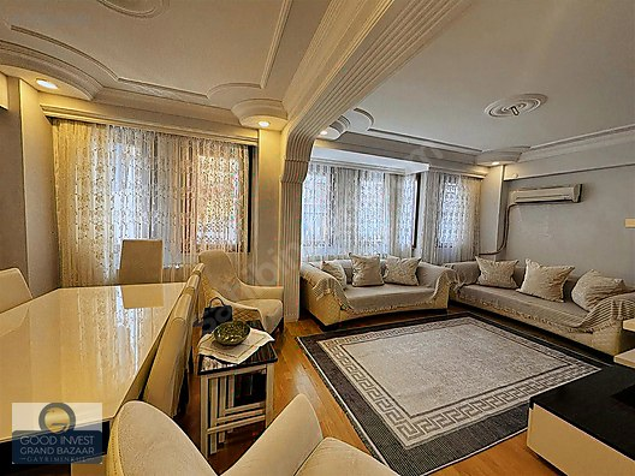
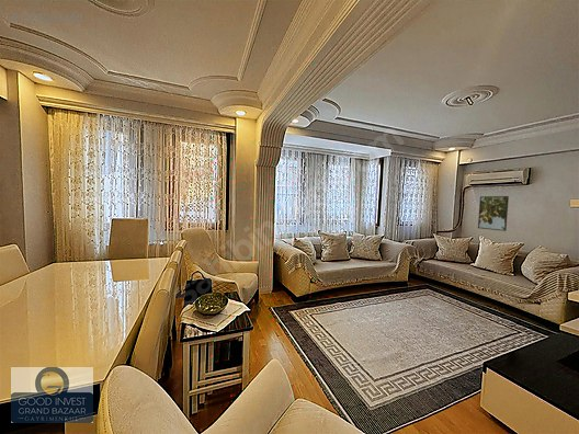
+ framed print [477,195,510,232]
